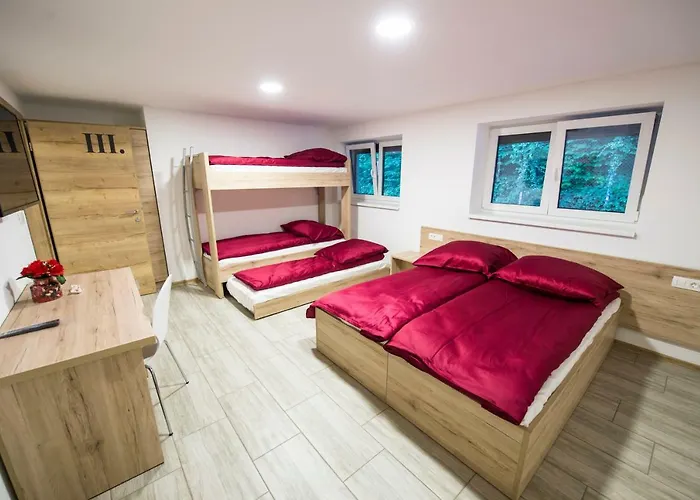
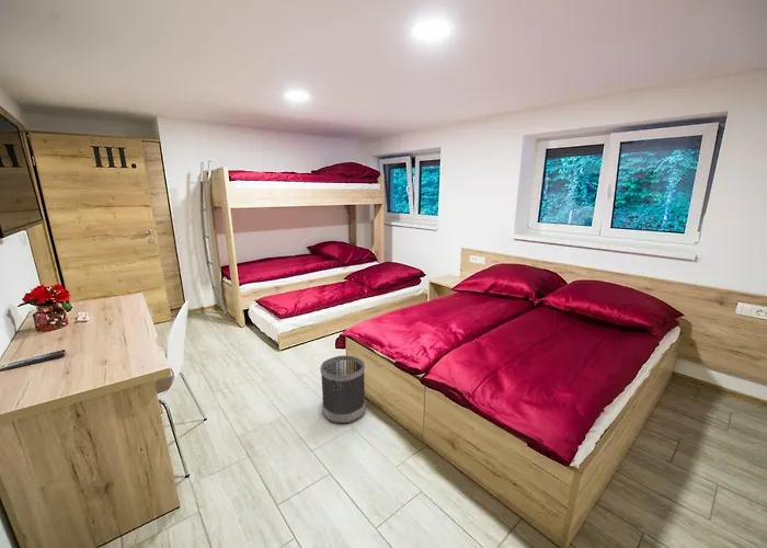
+ wastebasket [319,355,367,424]
